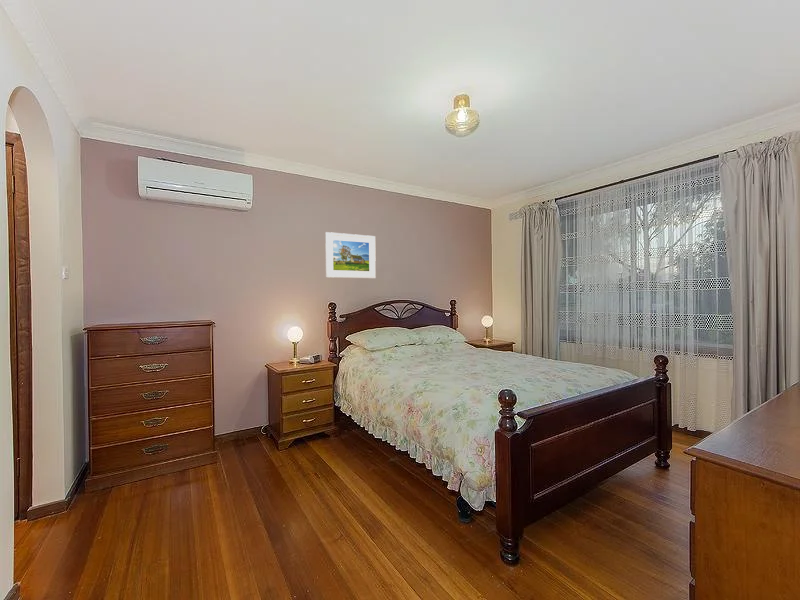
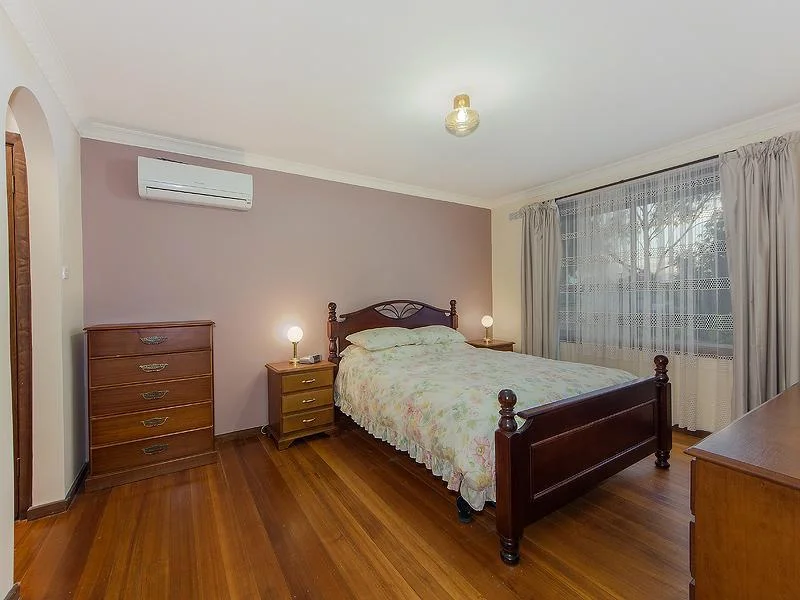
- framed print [324,231,377,279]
